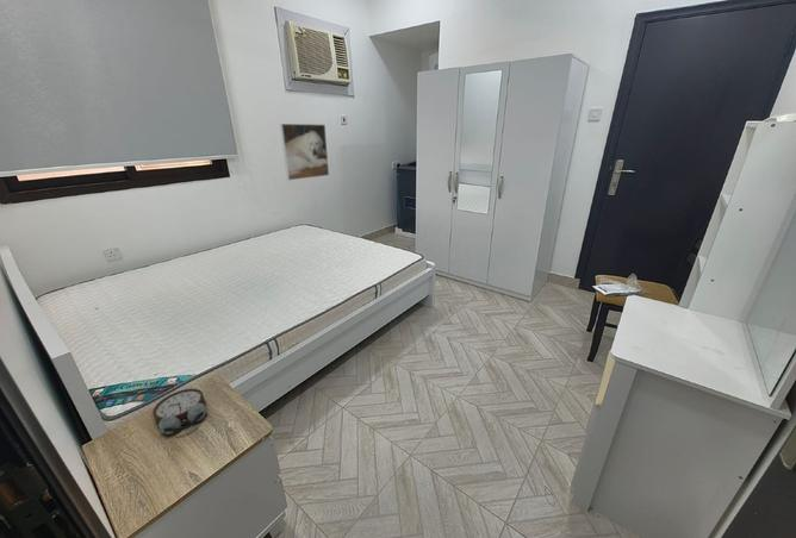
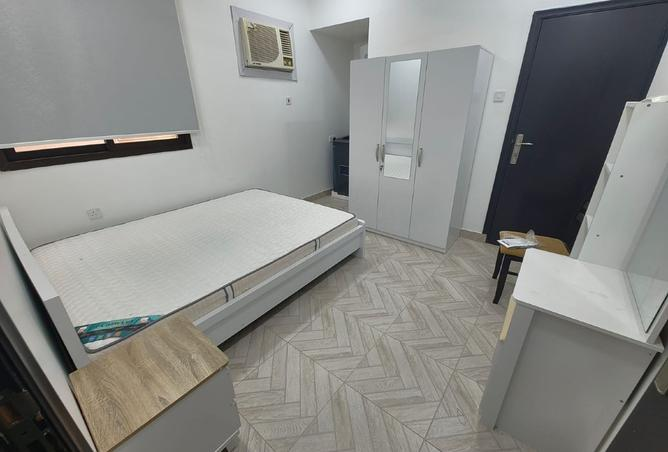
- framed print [279,123,330,181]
- alarm clock [151,388,207,436]
